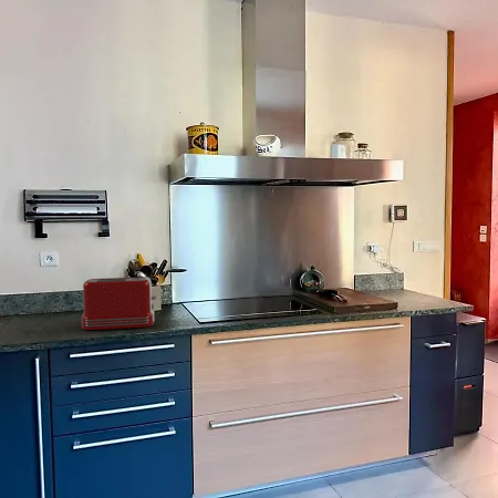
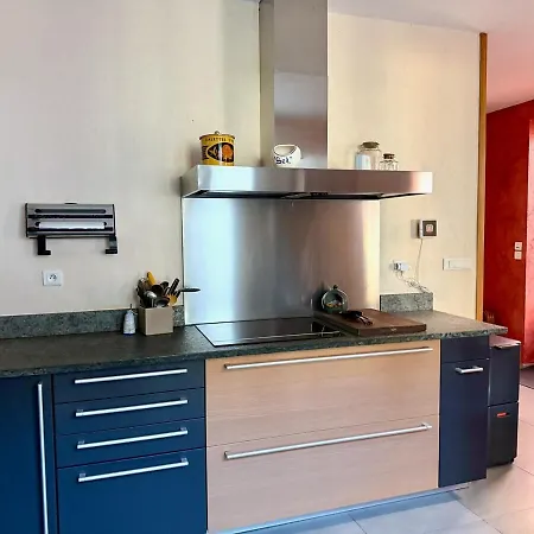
- toaster [81,276,157,331]
